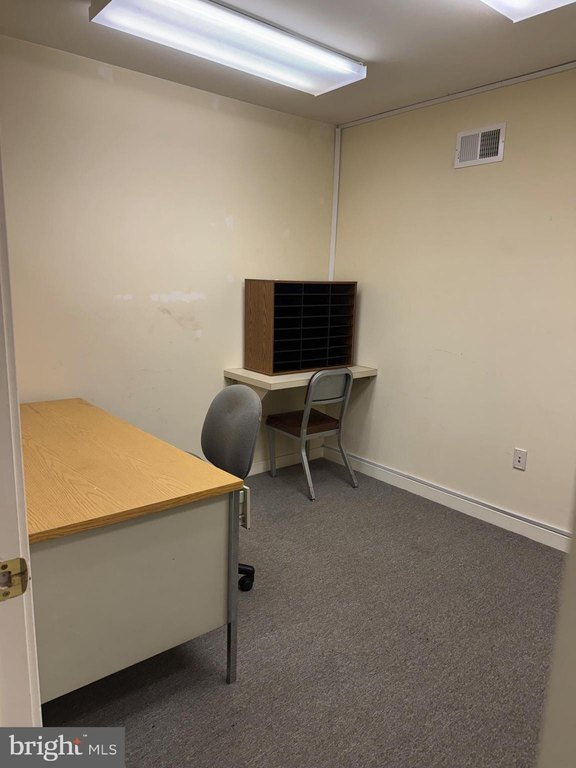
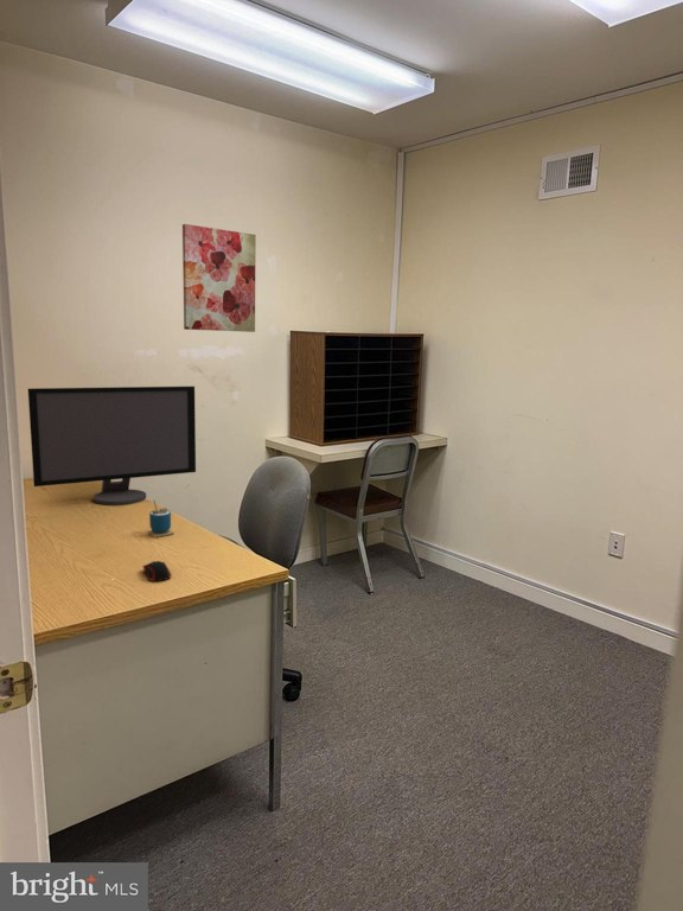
+ computer monitor [27,386,197,507]
+ computer mouse [142,560,172,582]
+ cup [146,499,175,539]
+ wall art [181,223,257,333]
